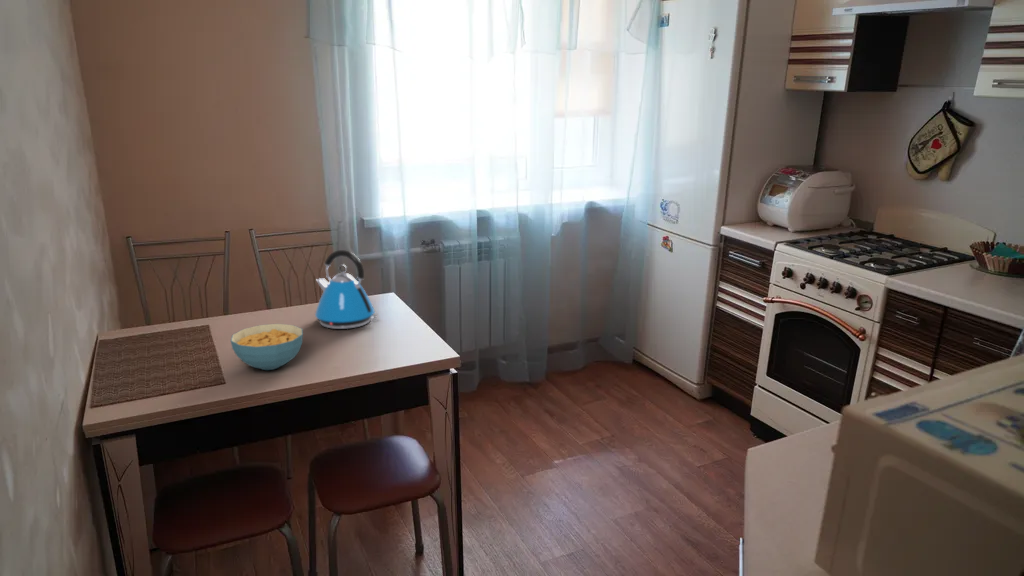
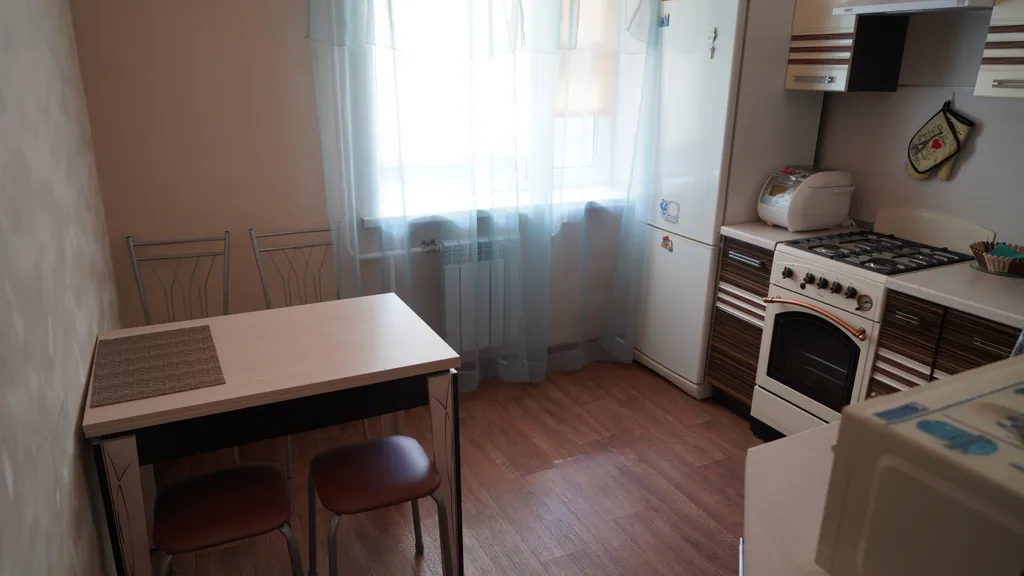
- cereal bowl [230,323,304,371]
- kettle [314,249,378,330]
